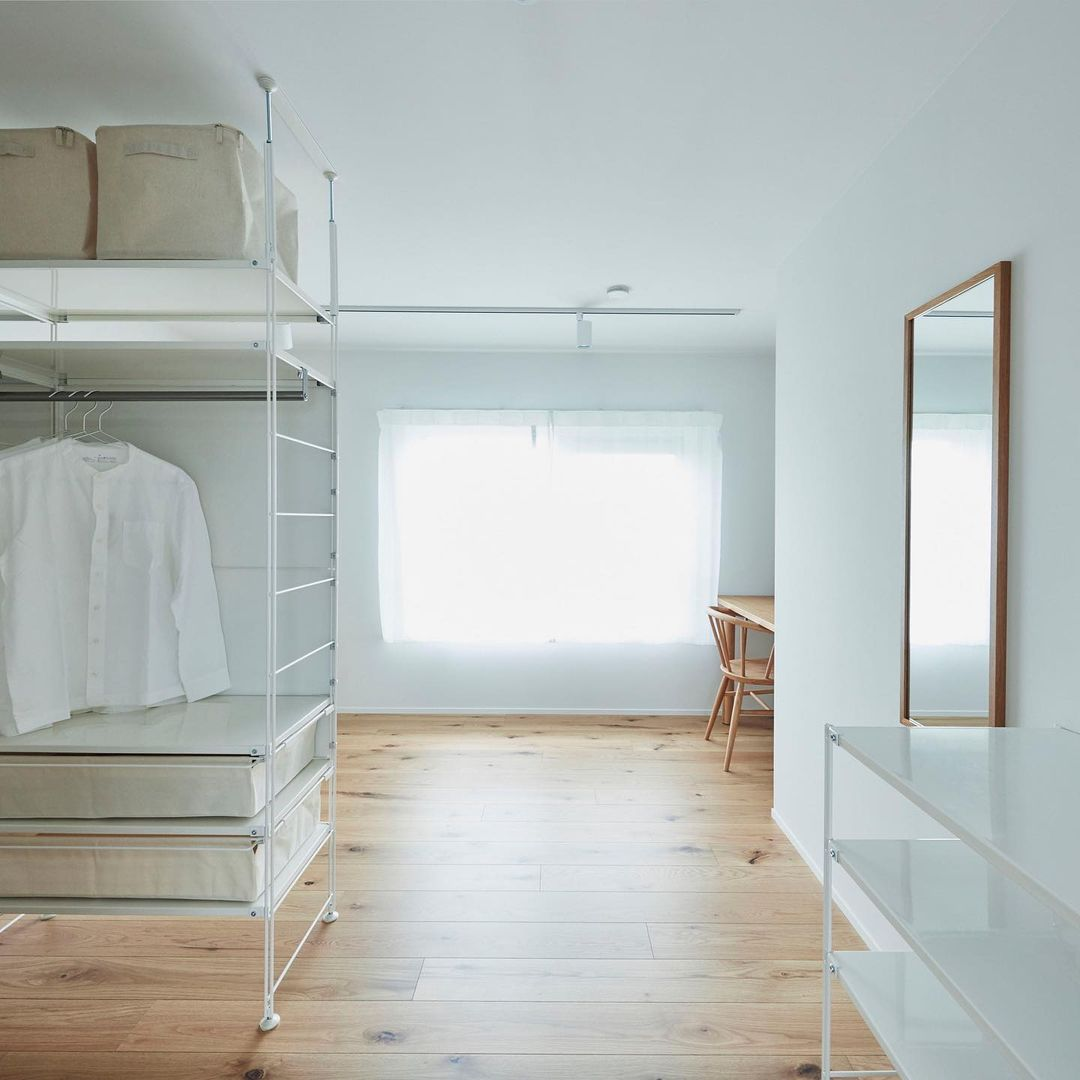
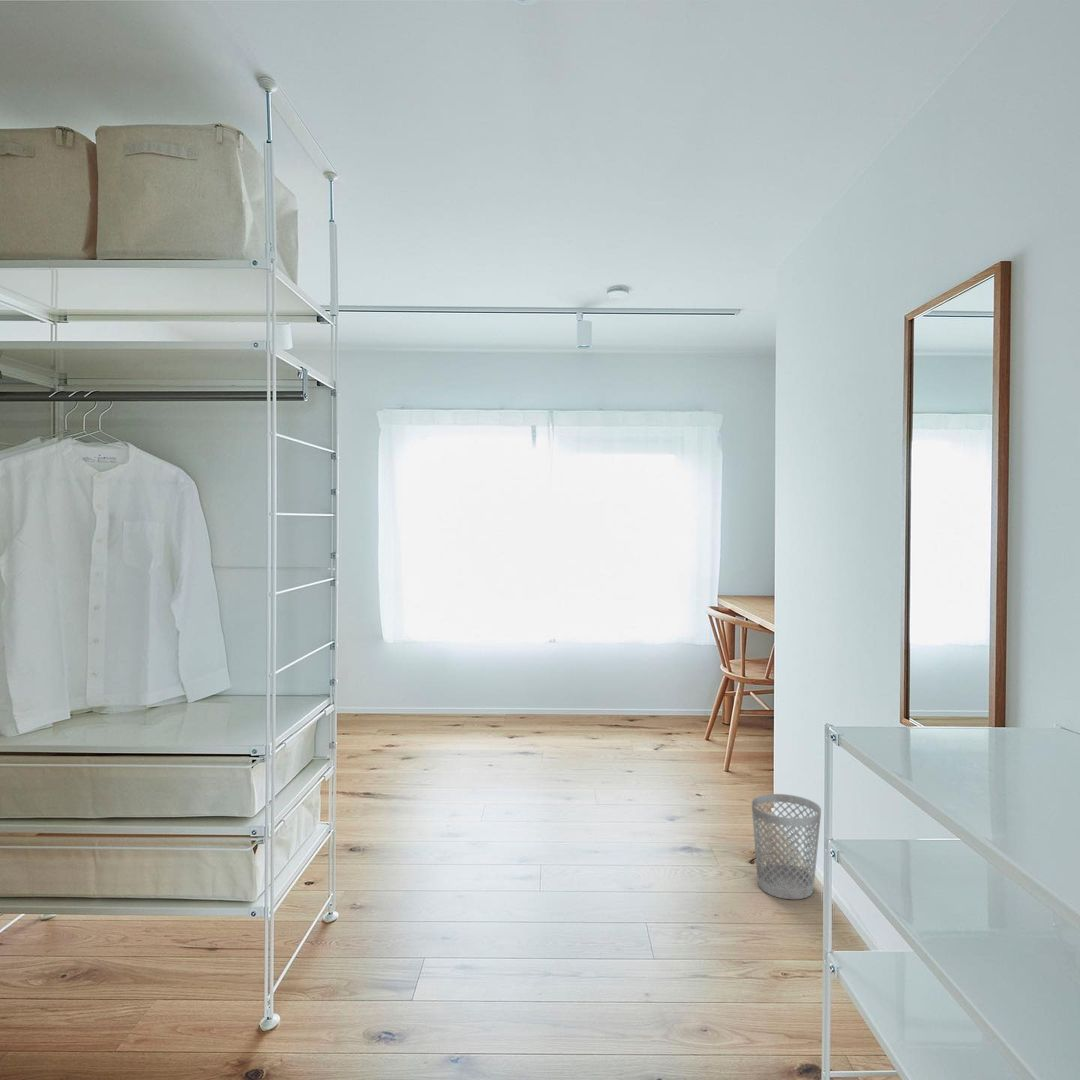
+ wastebasket [750,793,822,900]
